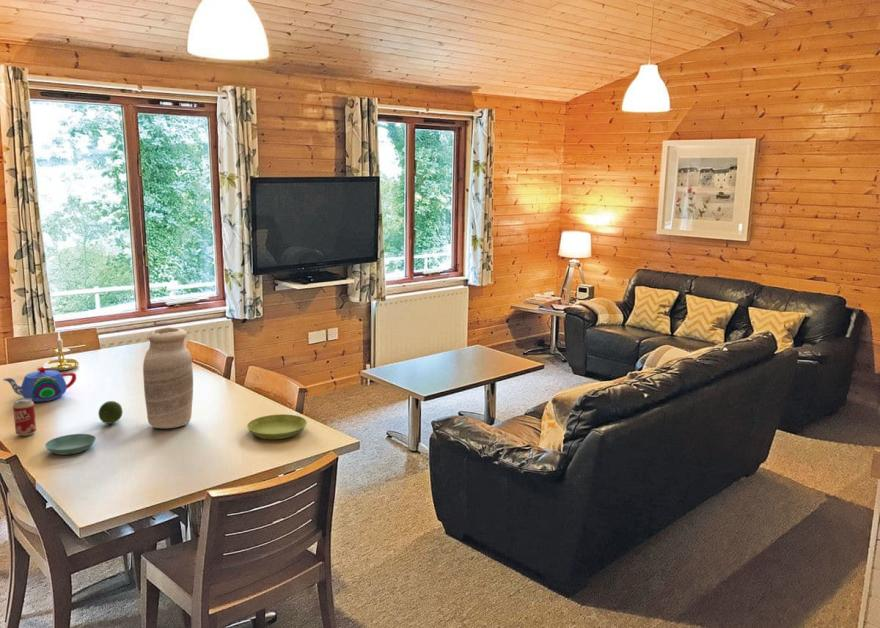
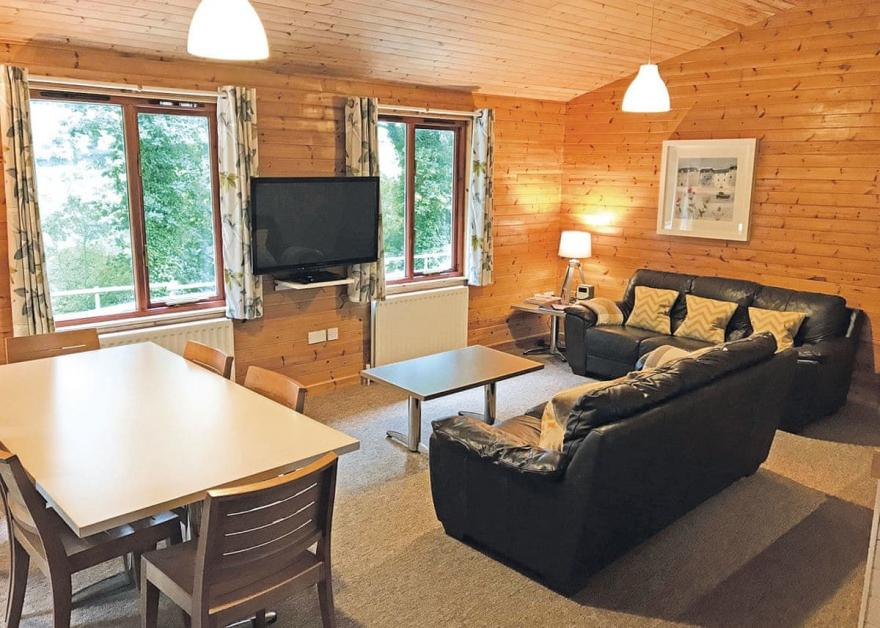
- vase [142,326,194,429]
- fruit [97,400,124,425]
- saucer [44,433,97,456]
- candle holder [43,329,80,372]
- beverage can [12,397,37,437]
- teapot [2,366,77,403]
- saucer [246,413,308,440]
